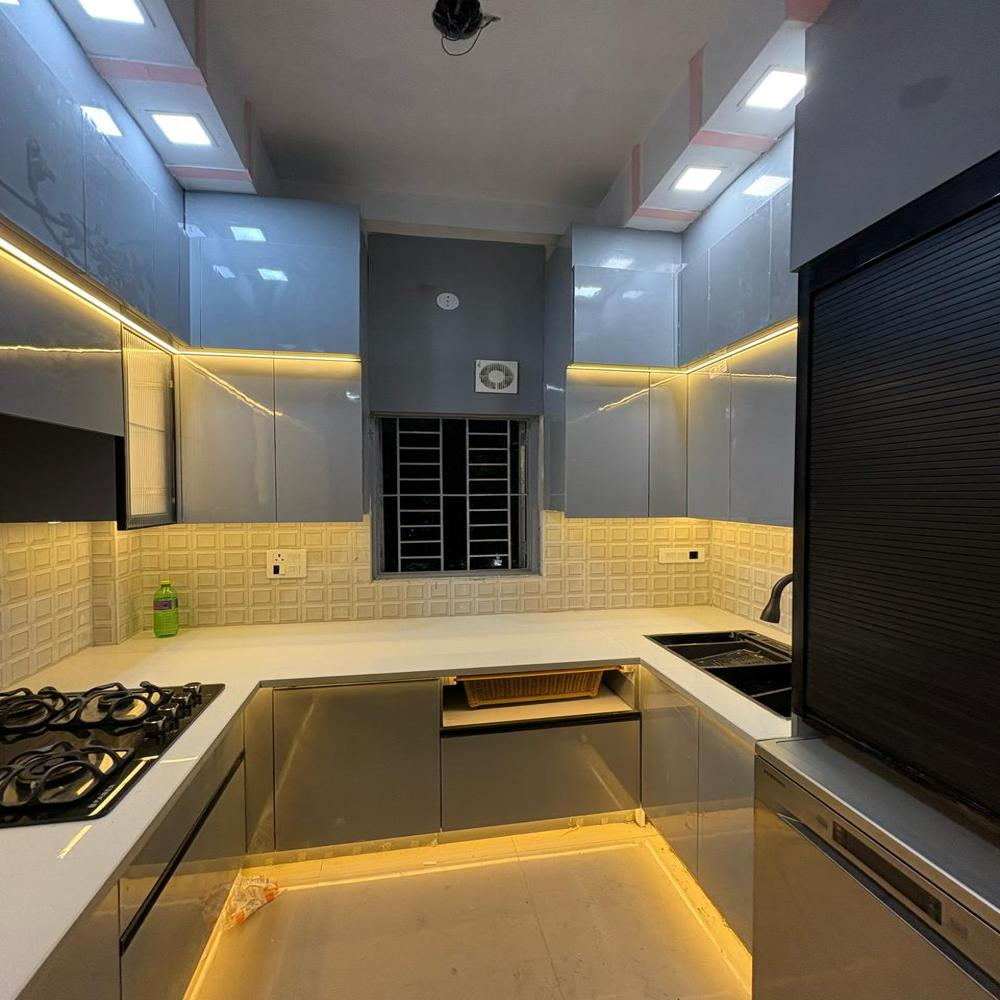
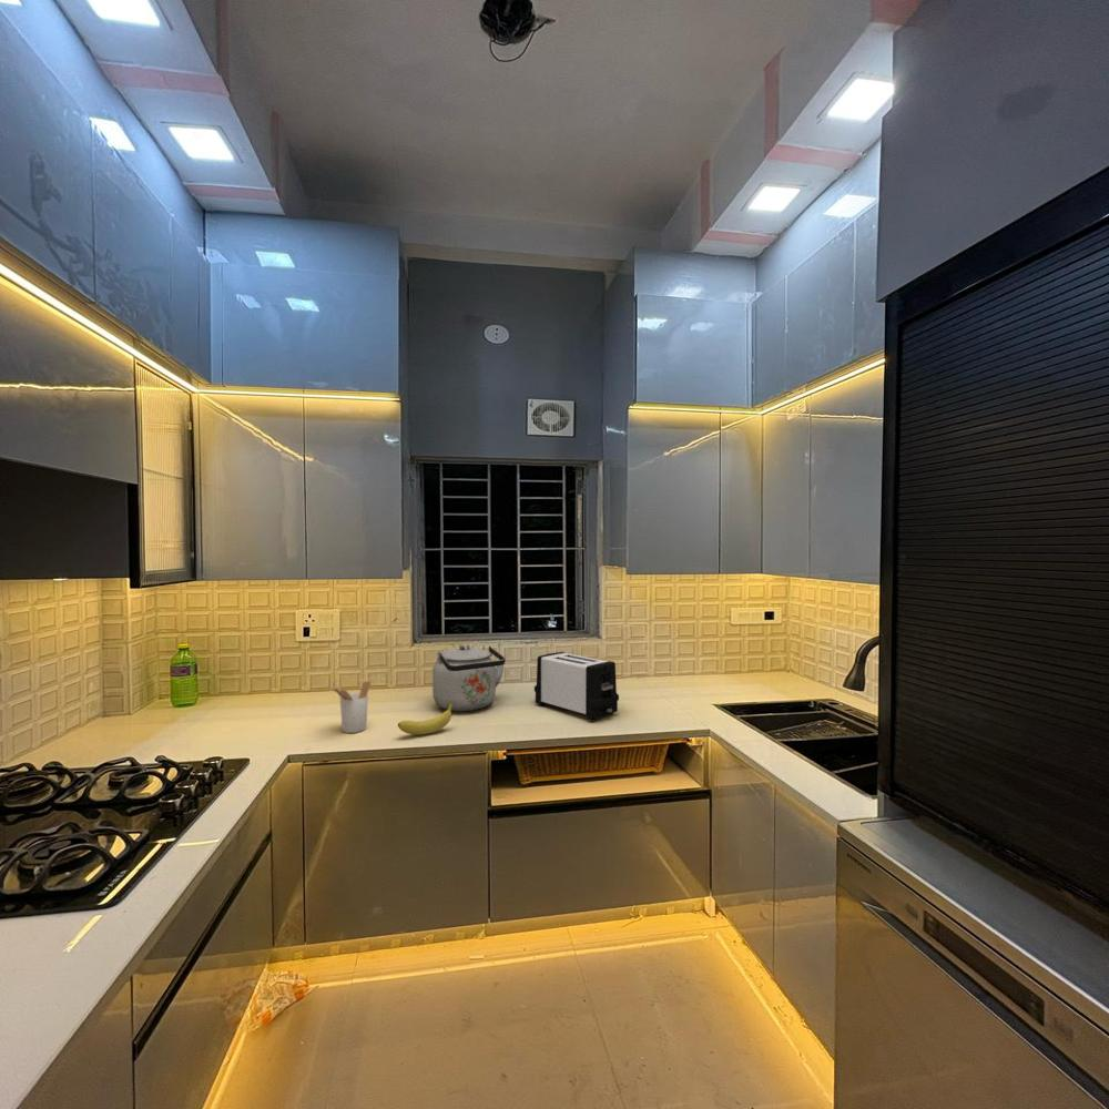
+ fruit [397,702,454,735]
+ utensil holder [330,680,372,734]
+ toaster [533,651,620,722]
+ kettle [431,643,507,712]
